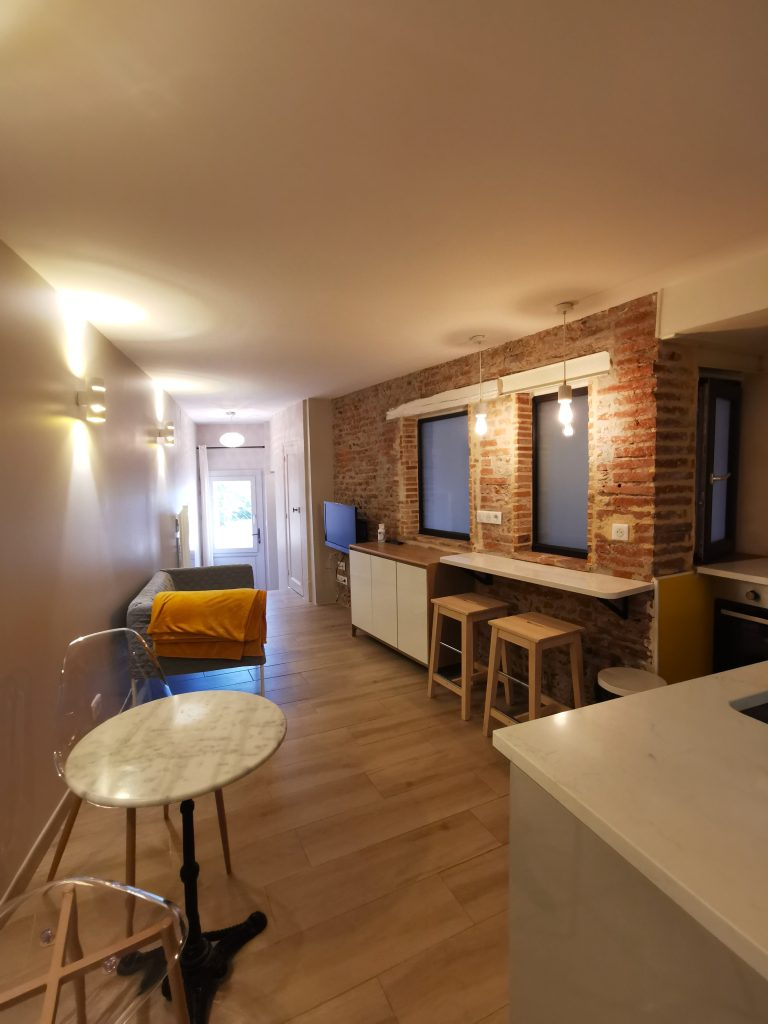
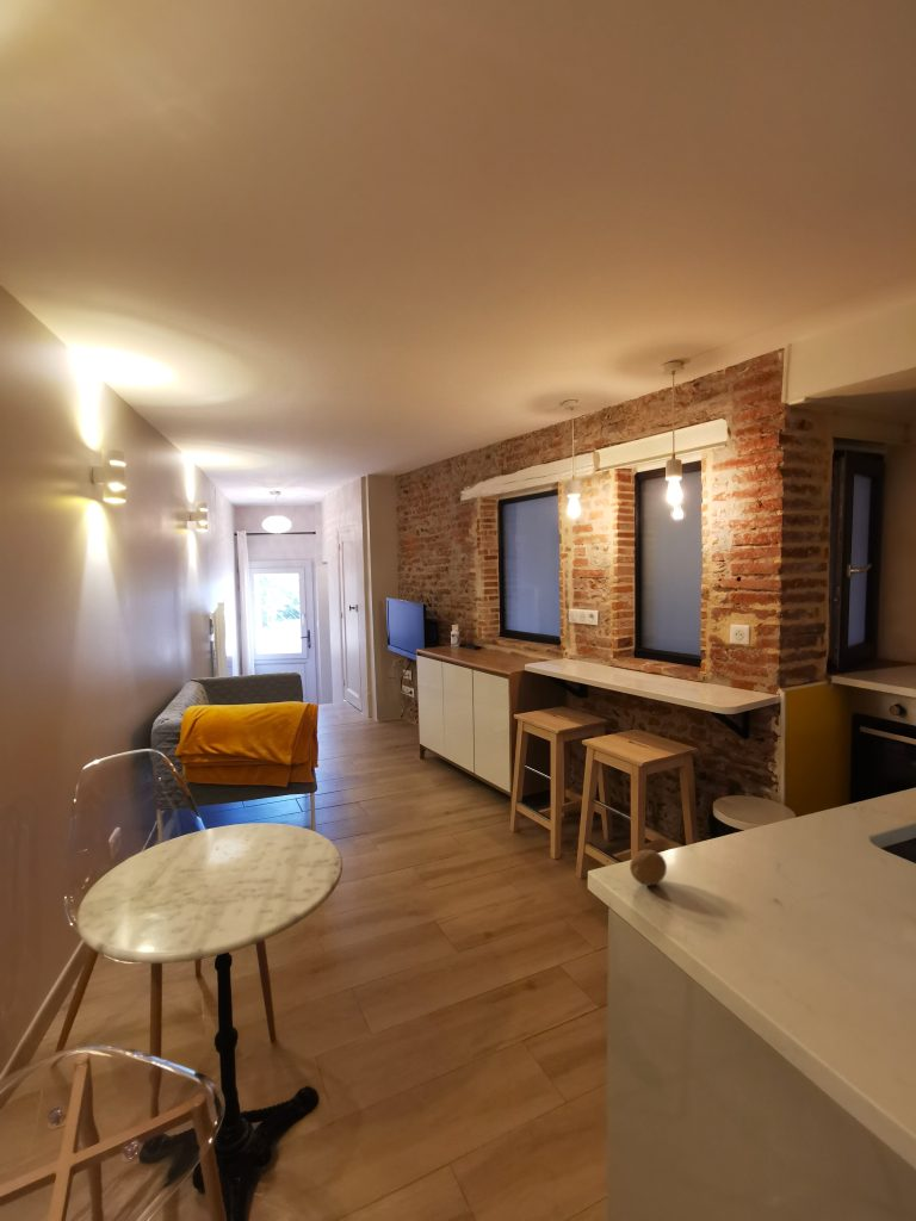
+ fruit [629,849,668,887]
